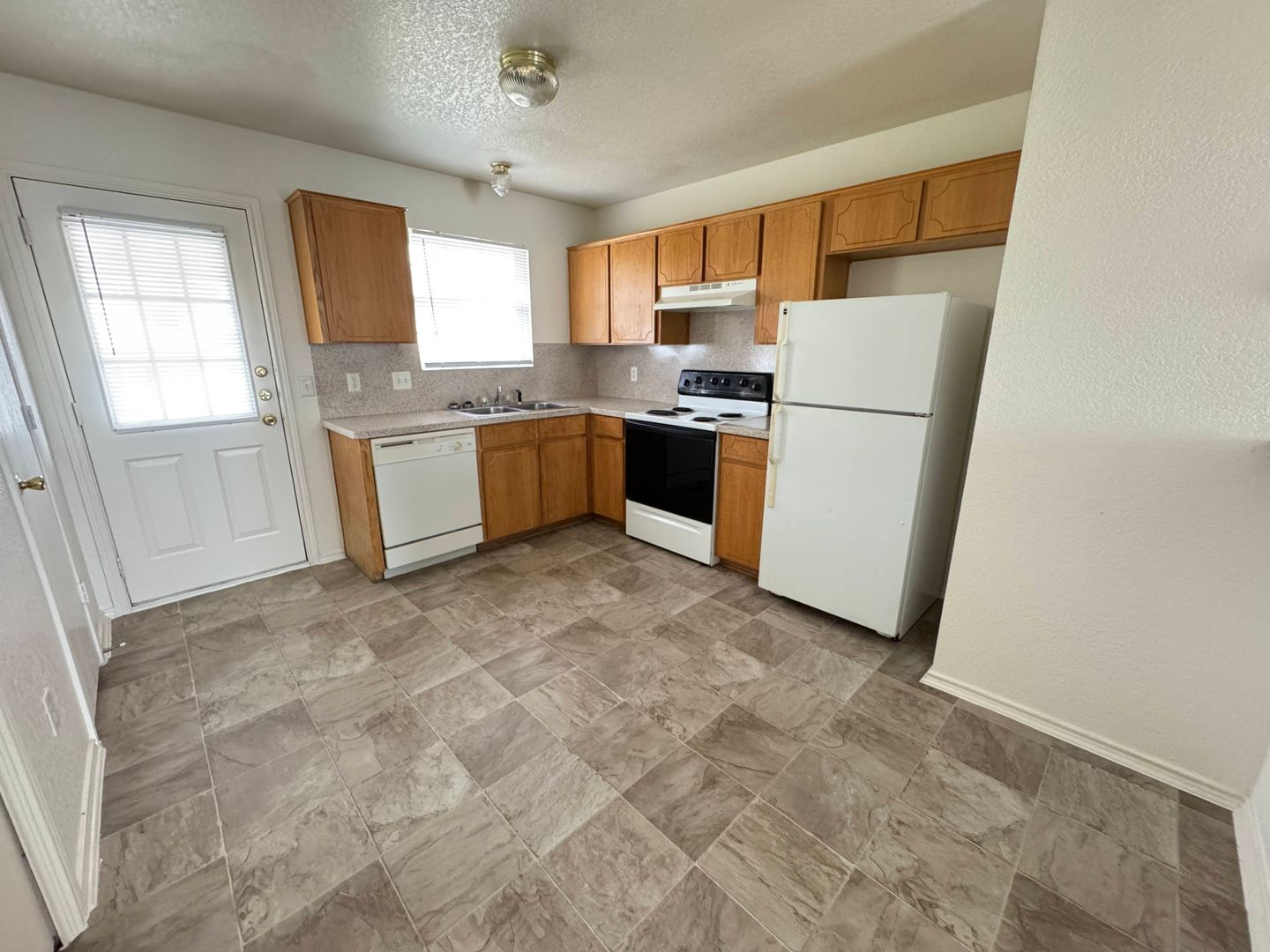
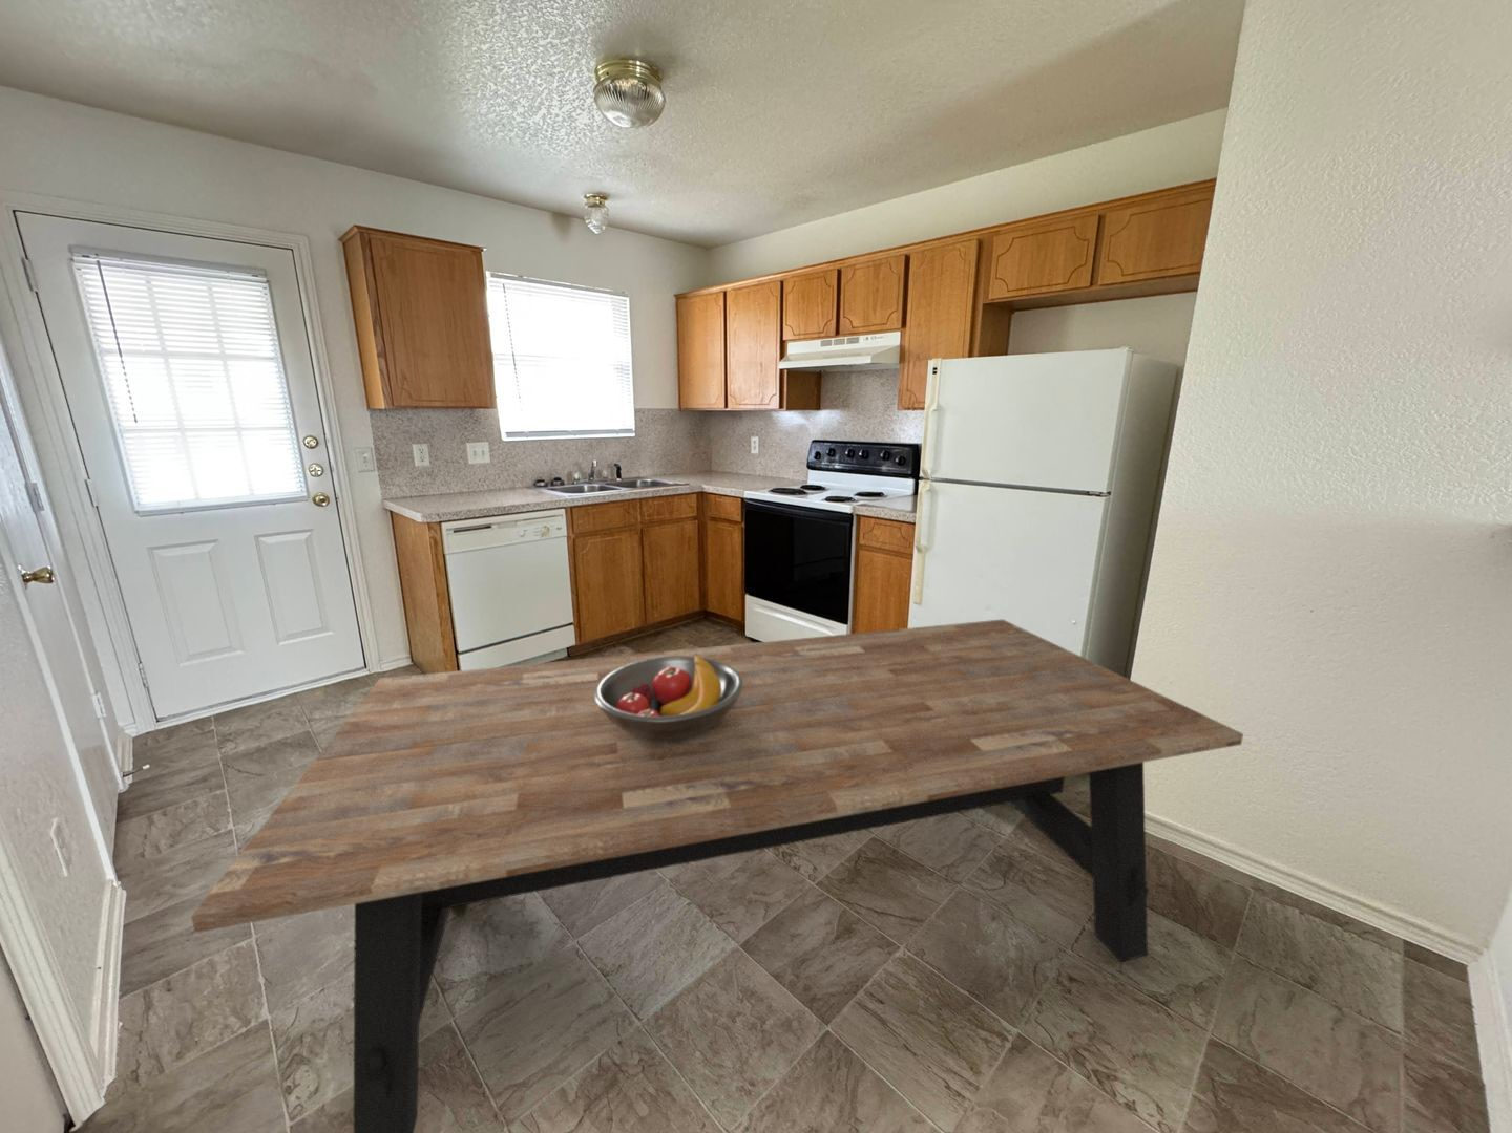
+ dining table [190,618,1244,1133]
+ fruit bowl [594,652,743,739]
